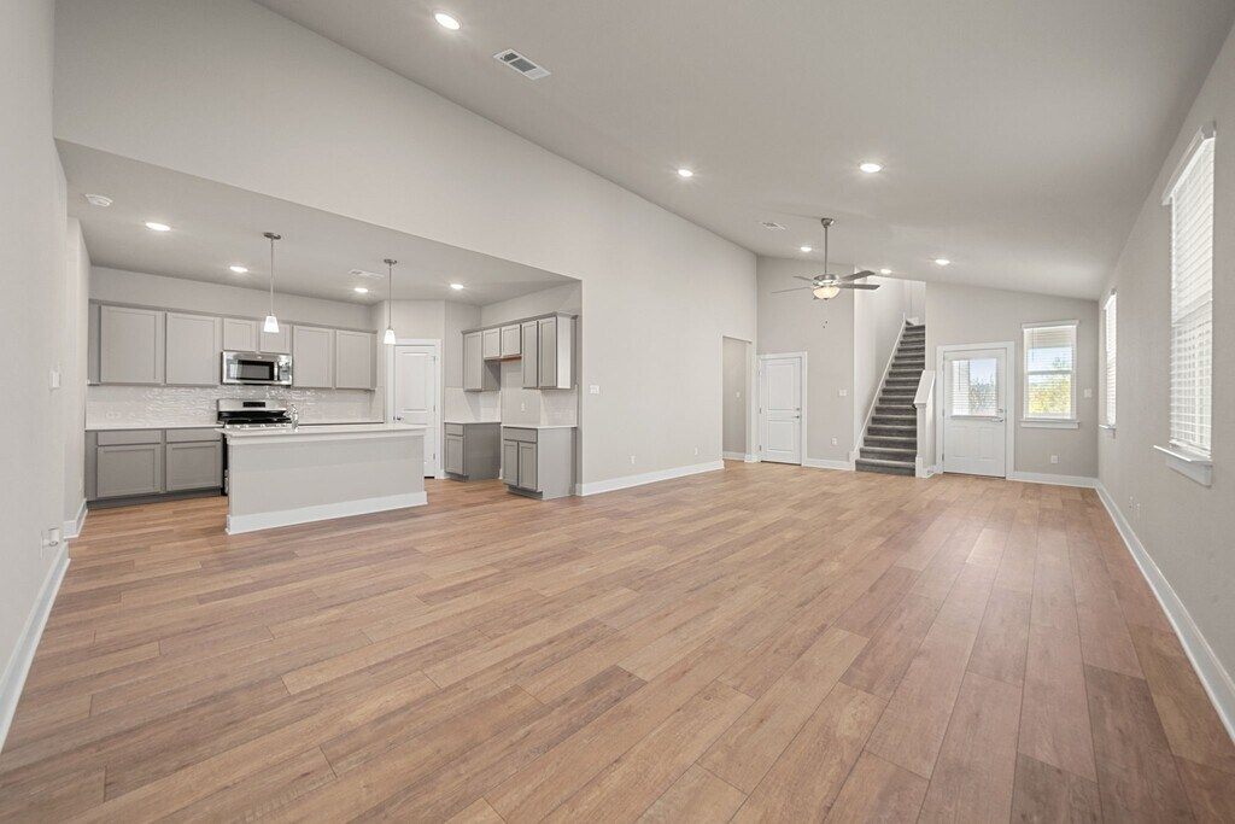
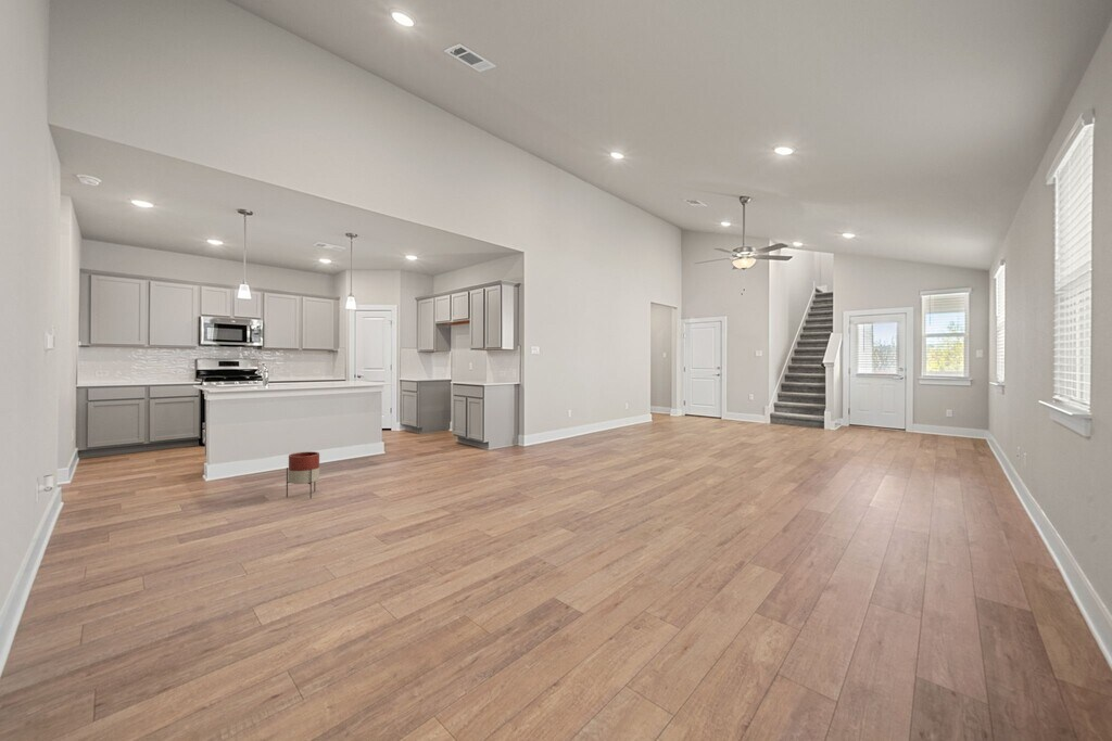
+ planter [286,450,320,499]
